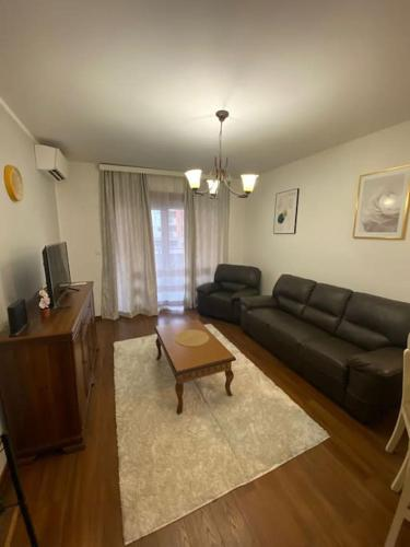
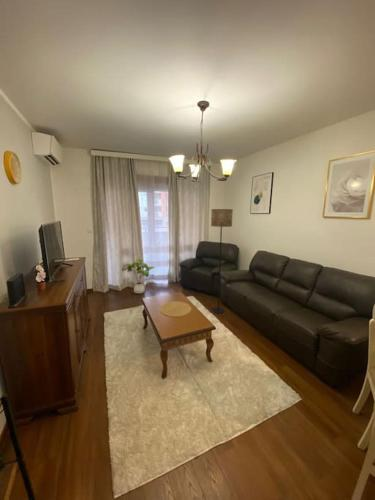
+ floor lamp [210,208,234,315]
+ house plant [121,258,156,294]
